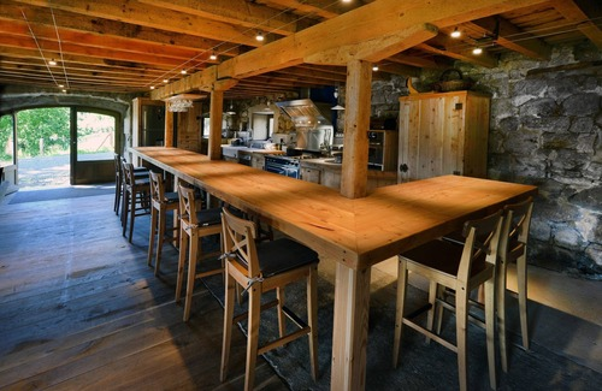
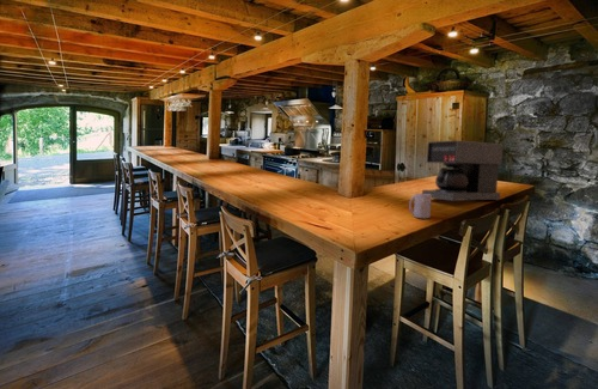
+ coffee maker [421,139,505,205]
+ mug [408,193,433,219]
